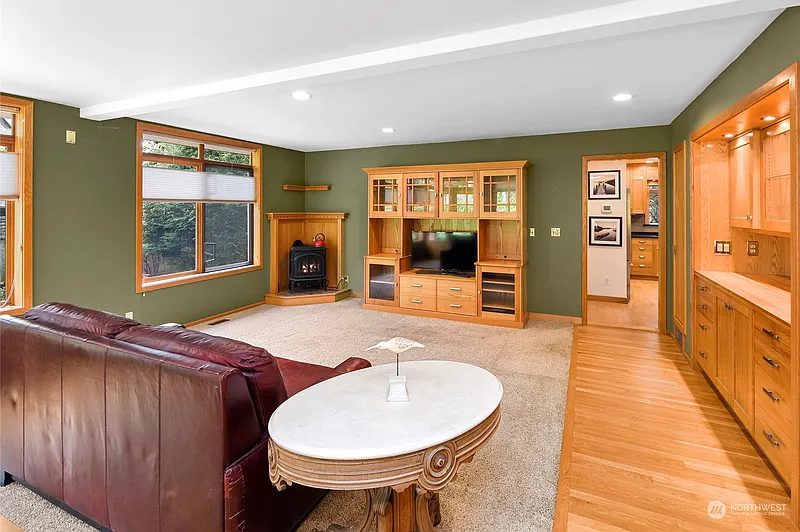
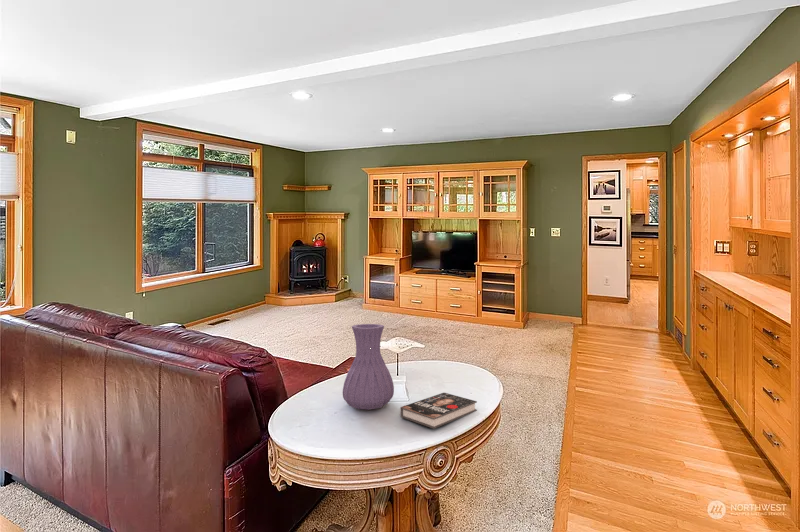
+ book [399,392,478,430]
+ vase [342,323,395,411]
